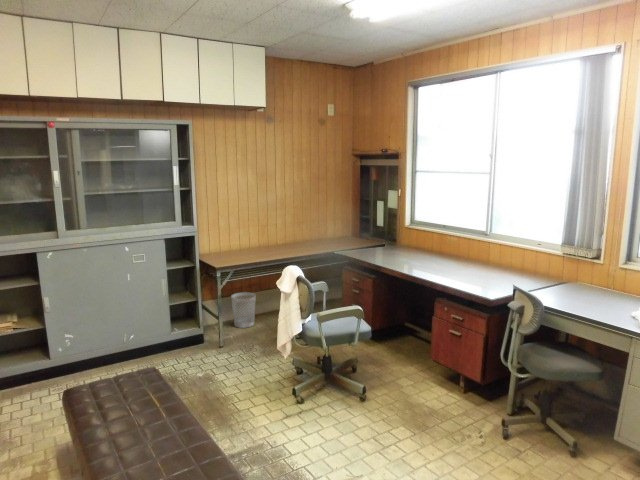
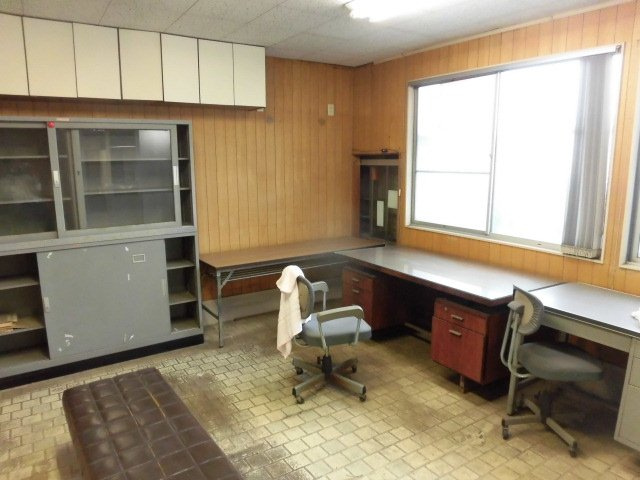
- wastebasket [230,291,257,329]
